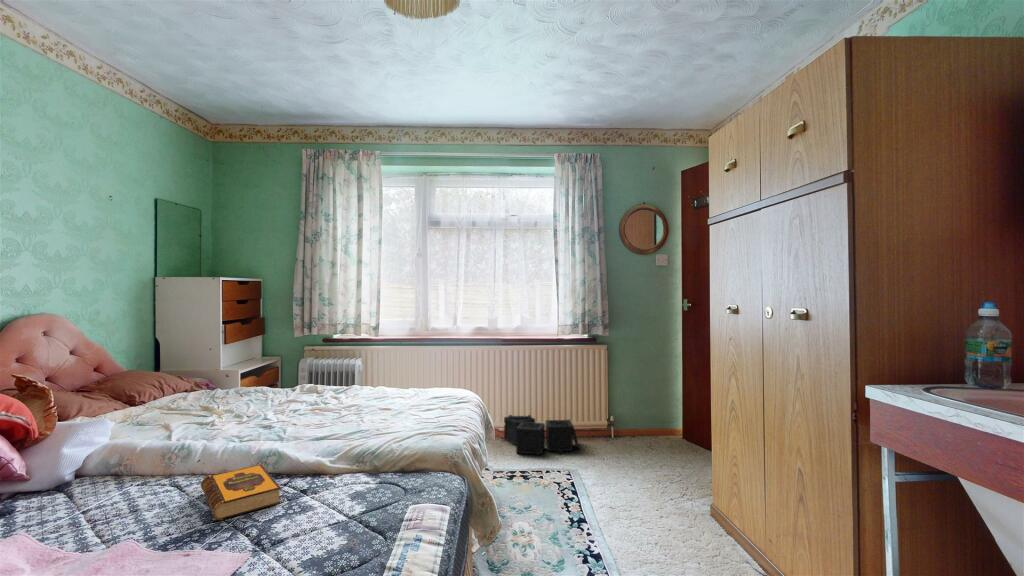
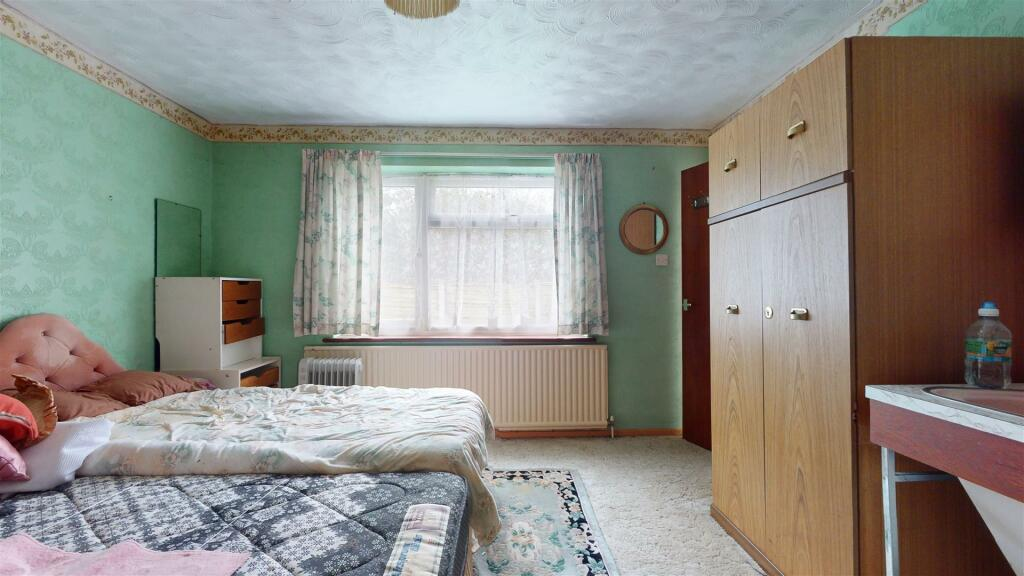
- hardback book [200,464,282,521]
- storage bin [503,414,581,456]
